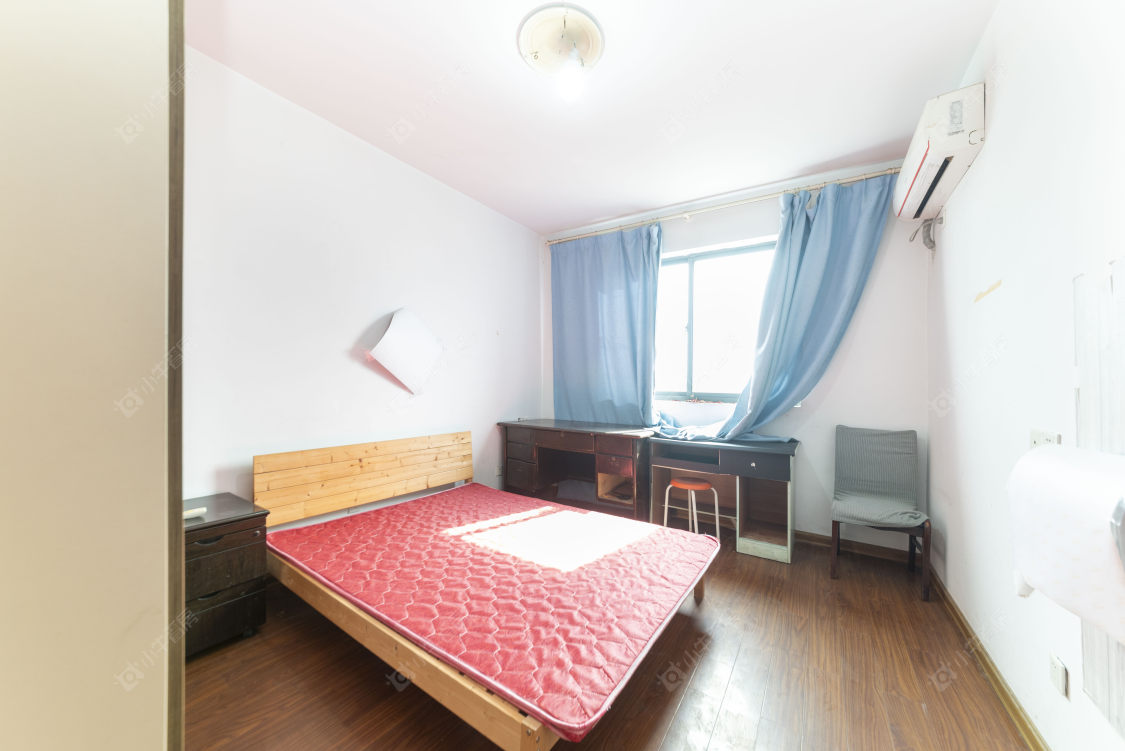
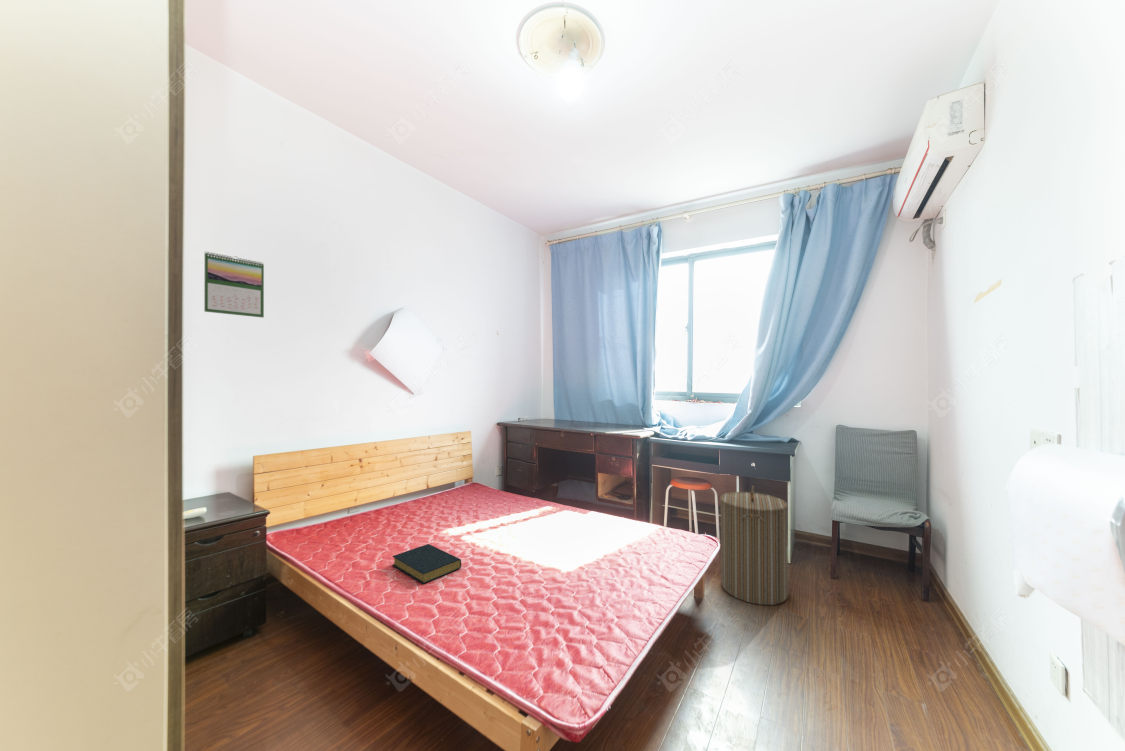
+ hardback book [391,543,462,585]
+ laundry hamper [719,485,789,606]
+ calendar [203,251,265,319]
